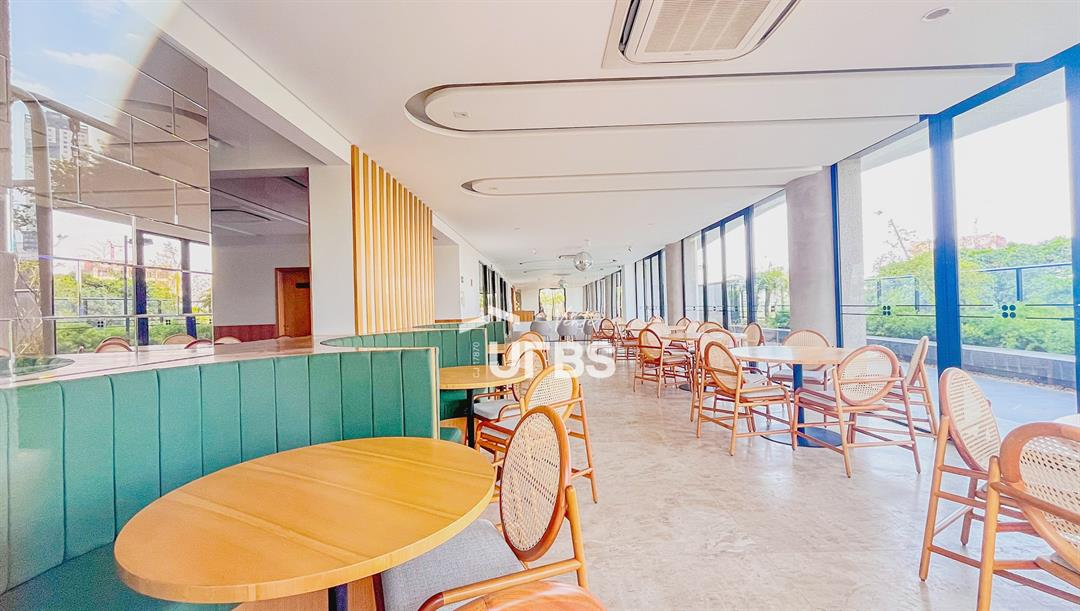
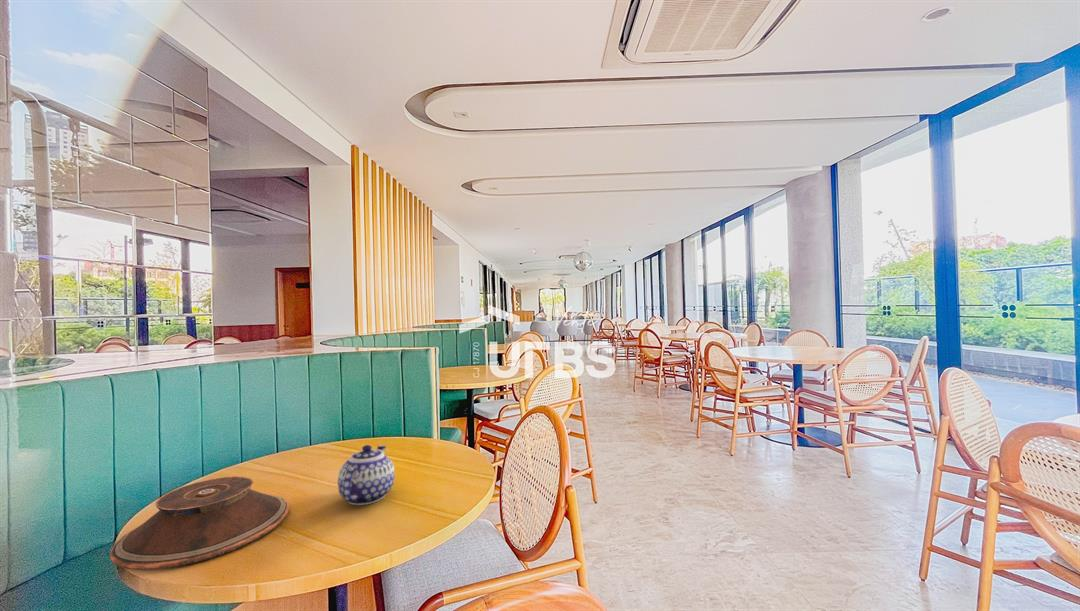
+ teapot [337,444,396,506]
+ plate [109,475,290,571]
